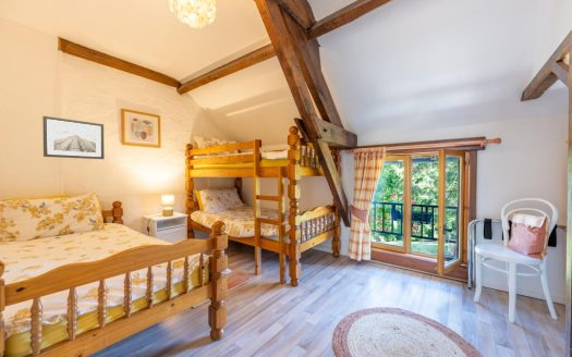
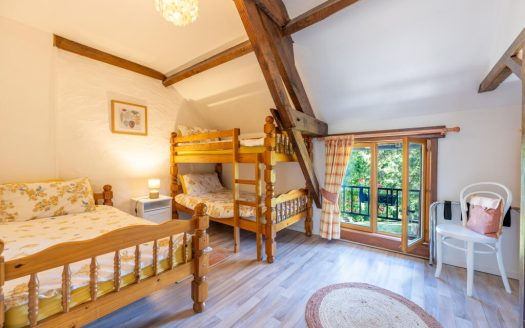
- wall art [41,115,106,160]
